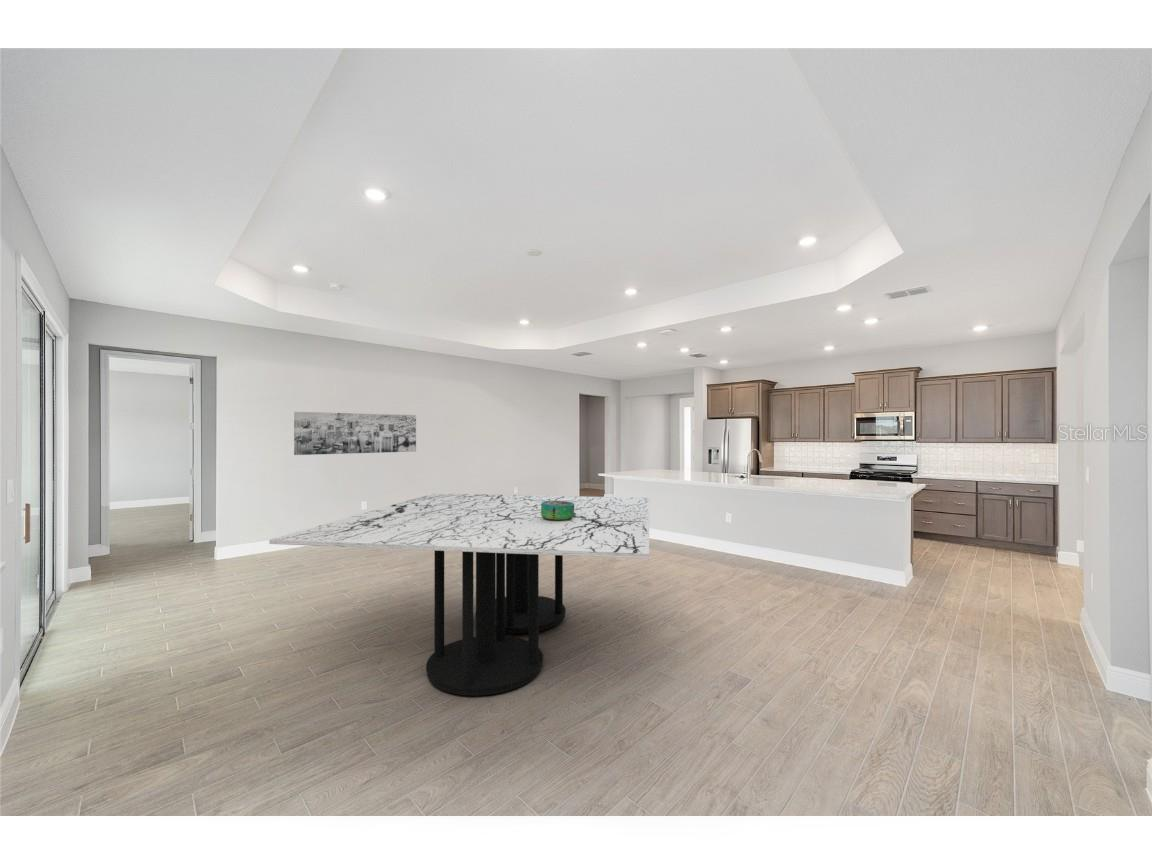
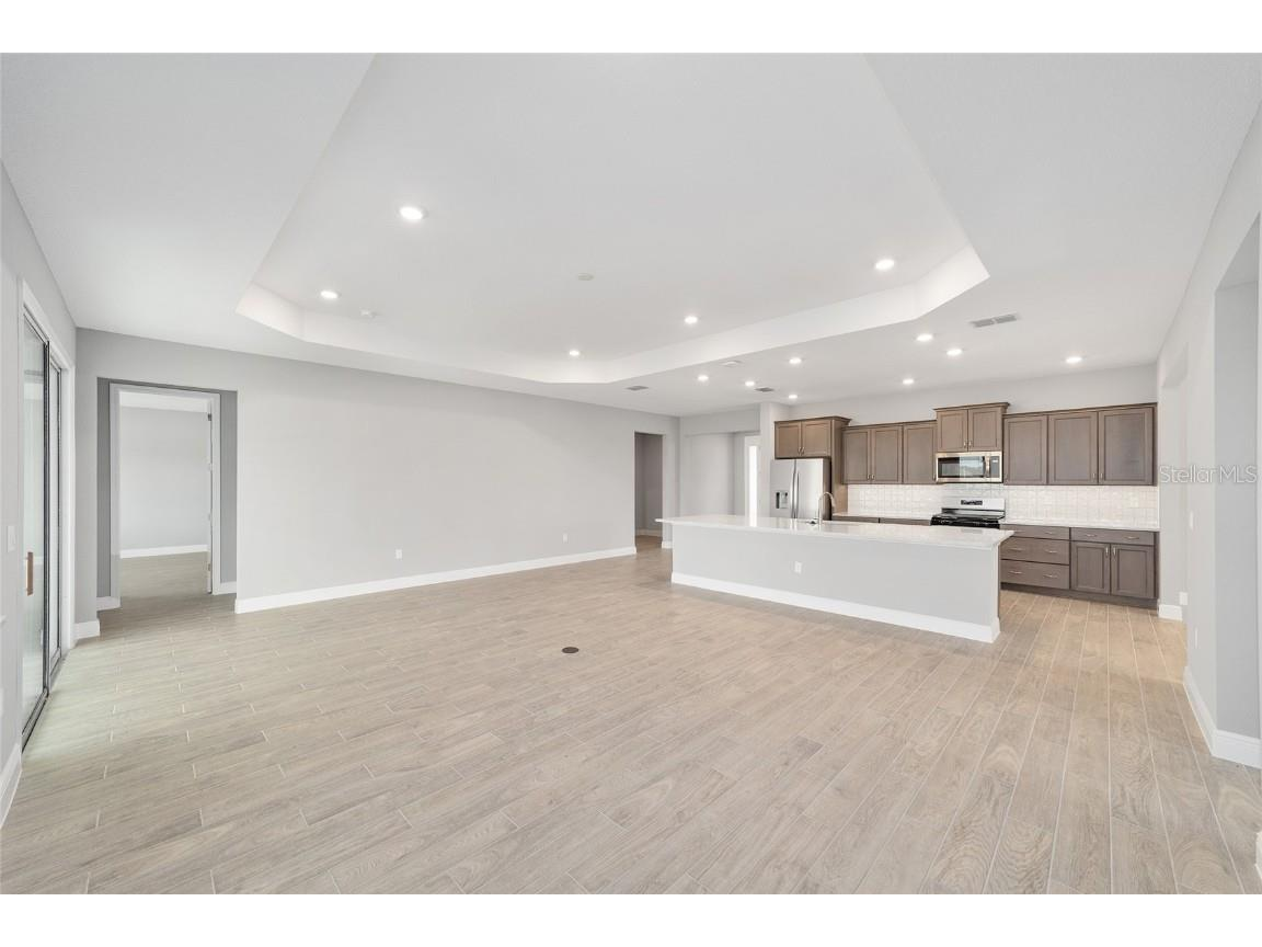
- dining table [268,492,650,698]
- wall art [293,411,417,456]
- decorative bowl [541,501,574,521]
